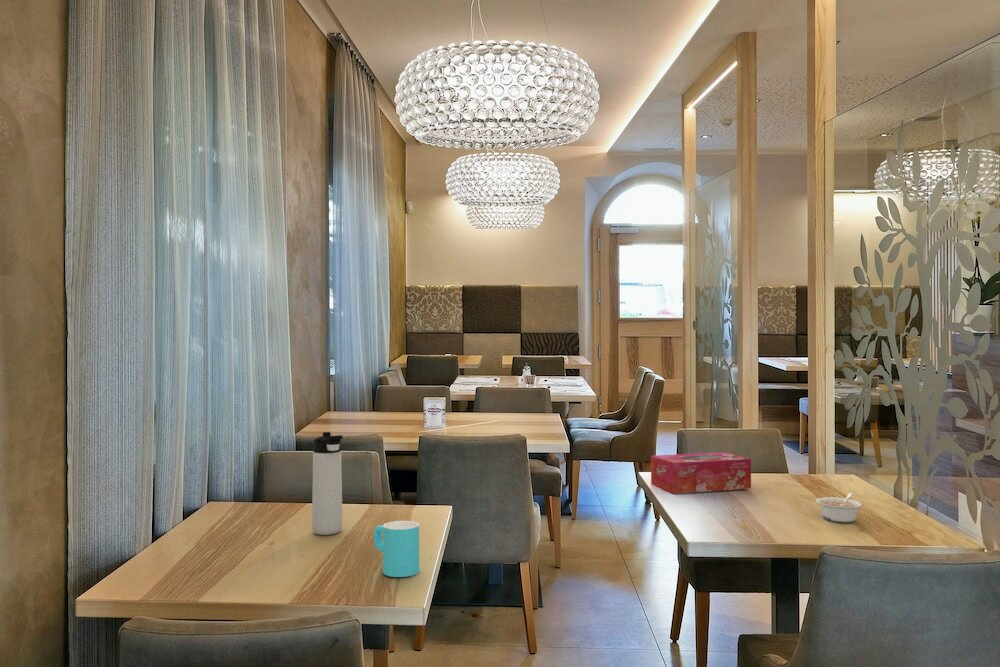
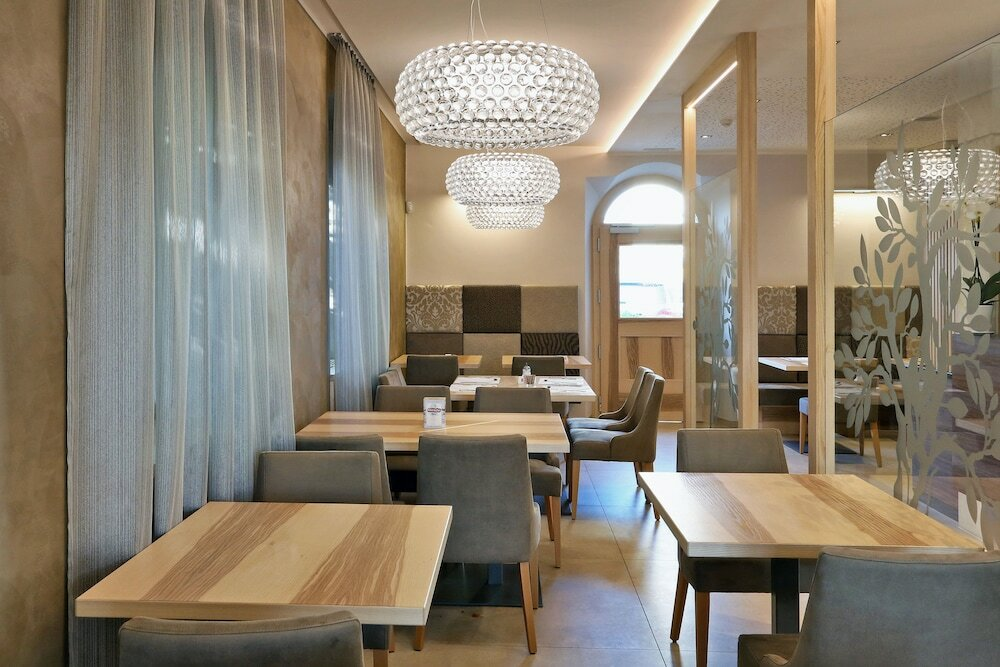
- legume [815,493,863,523]
- thermos bottle [311,431,344,536]
- cup [373,520,420,578]
- tissue box [650,451,752,495]
